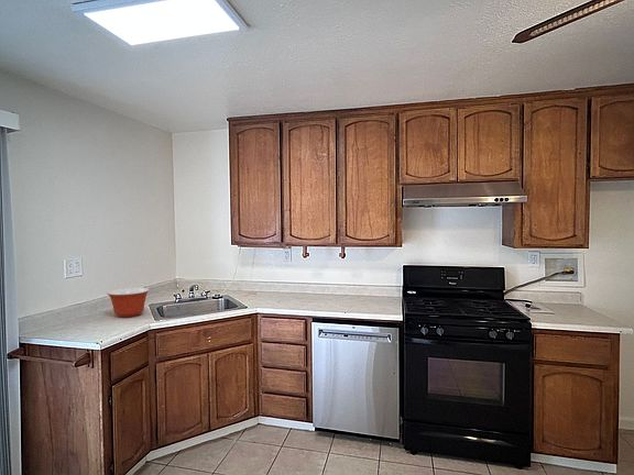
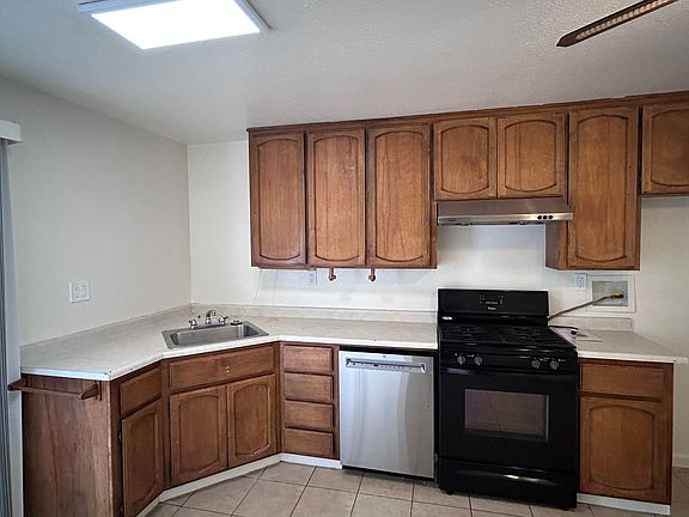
- mixing bowl [106,287,151,319]
